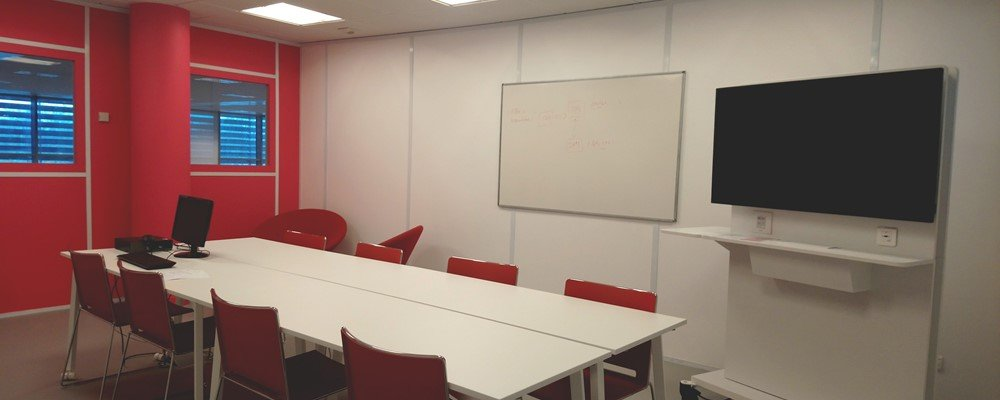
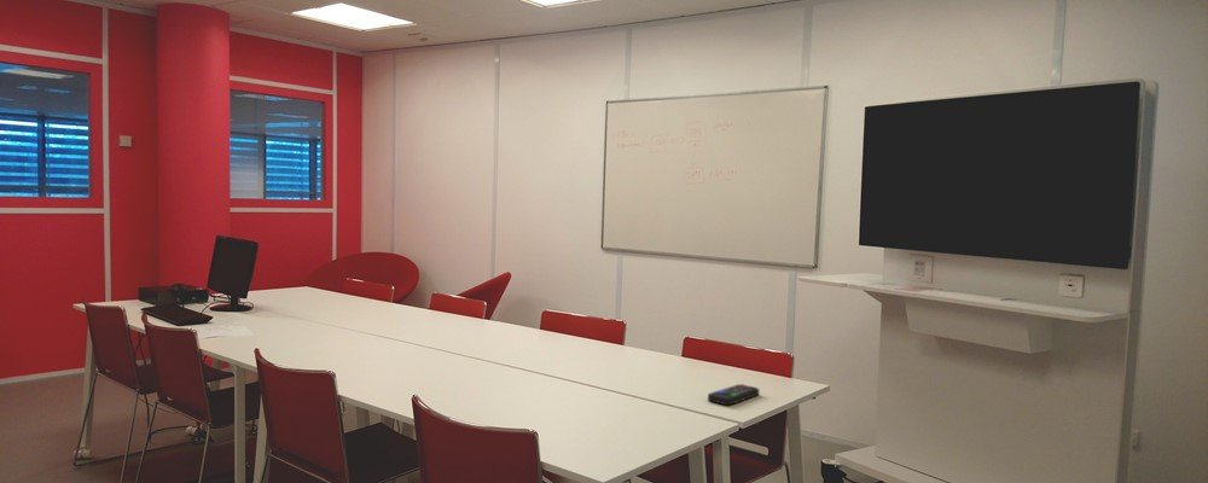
+ remote control [707,383,760,407]
